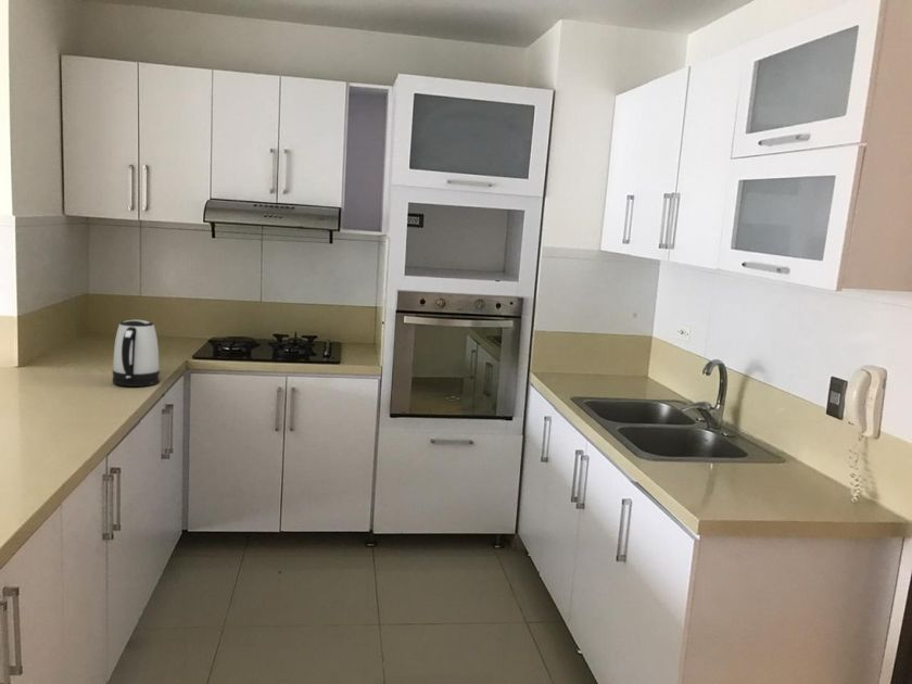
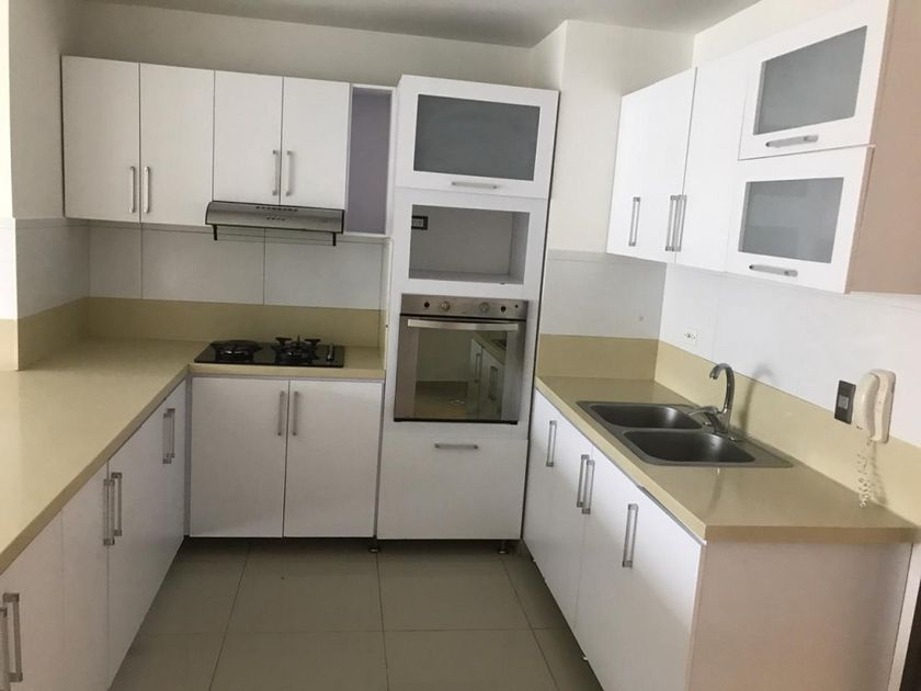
- kettle [112,319,161,388]
